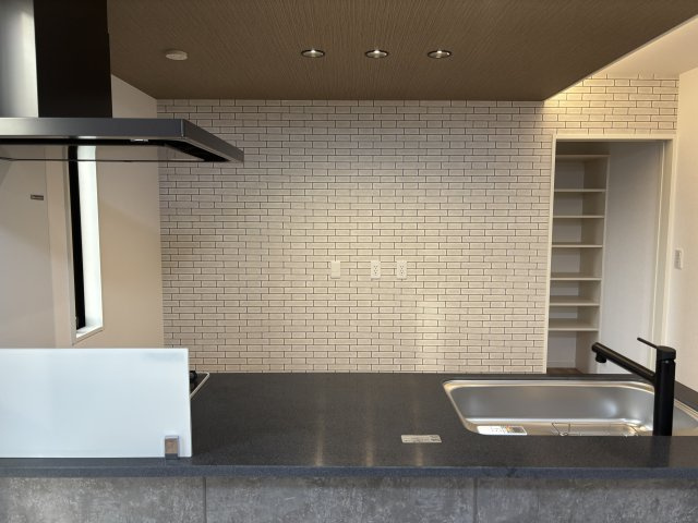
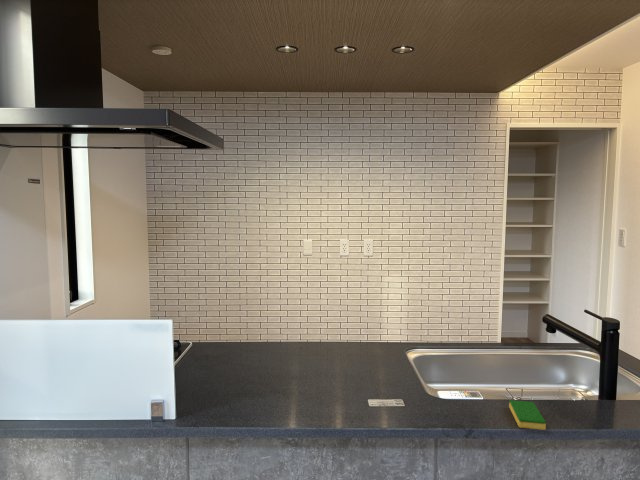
+ dish sponge [508,399,547,431]
